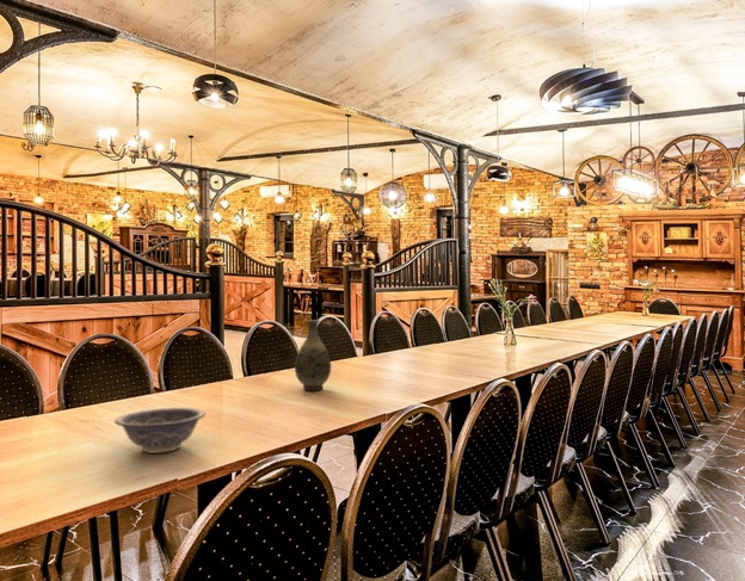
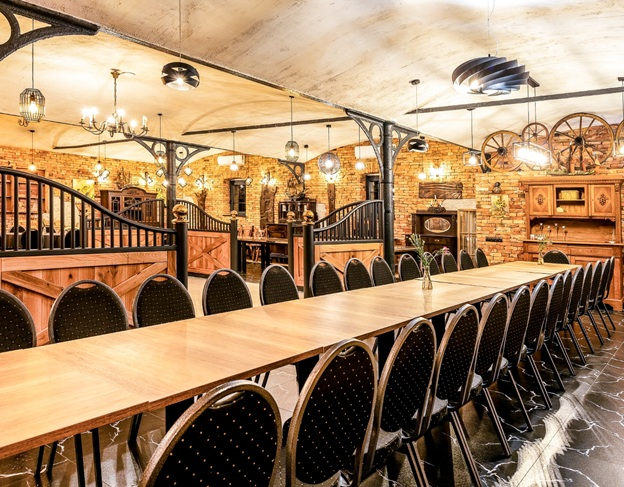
- decorative bowl [113,407,207,455]
- vase [294,319,332,391]
